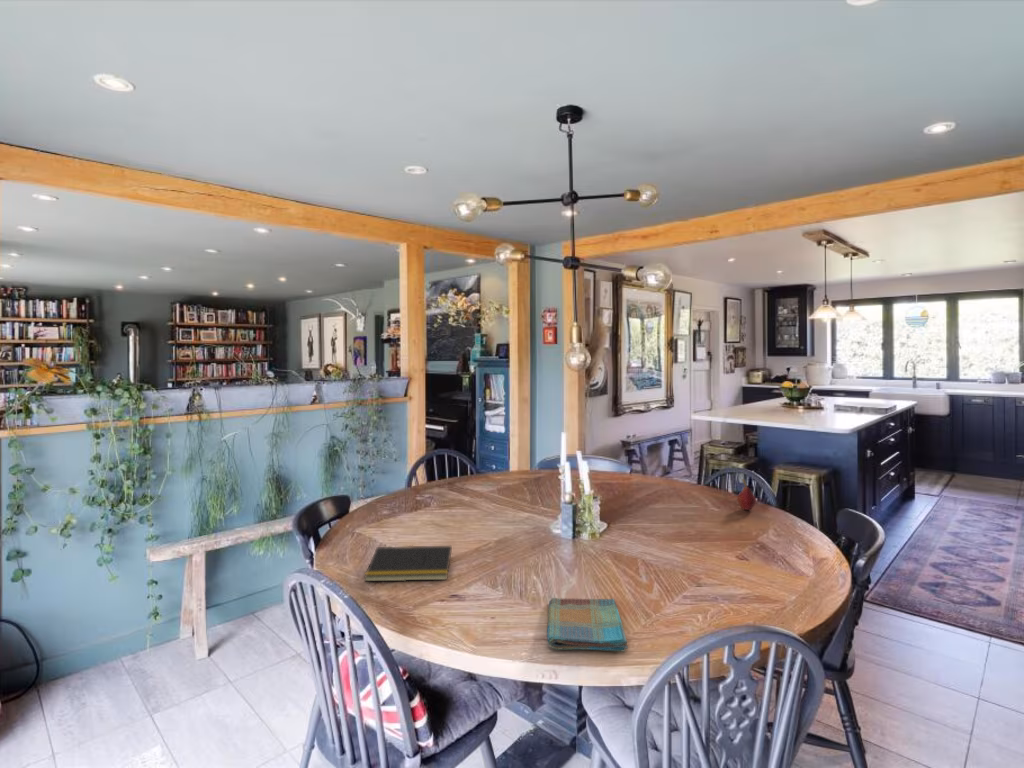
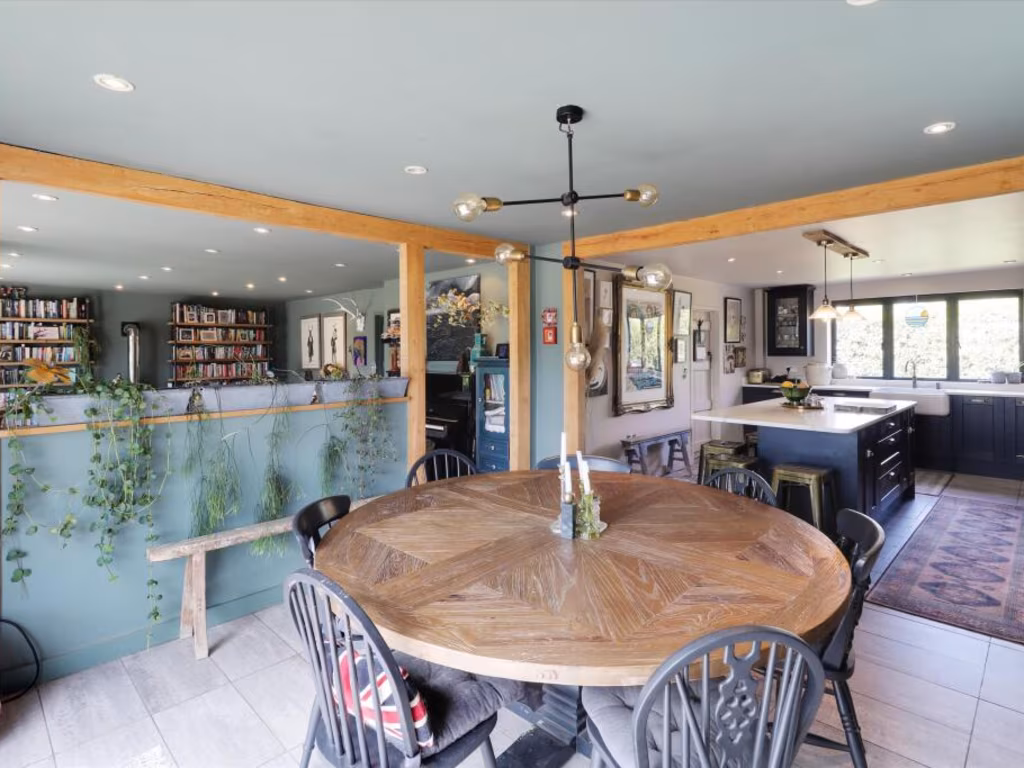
- fruit [736,478,757,511]
- notepad [363,545,453,582]
- dish towel [546,597,629,653]
